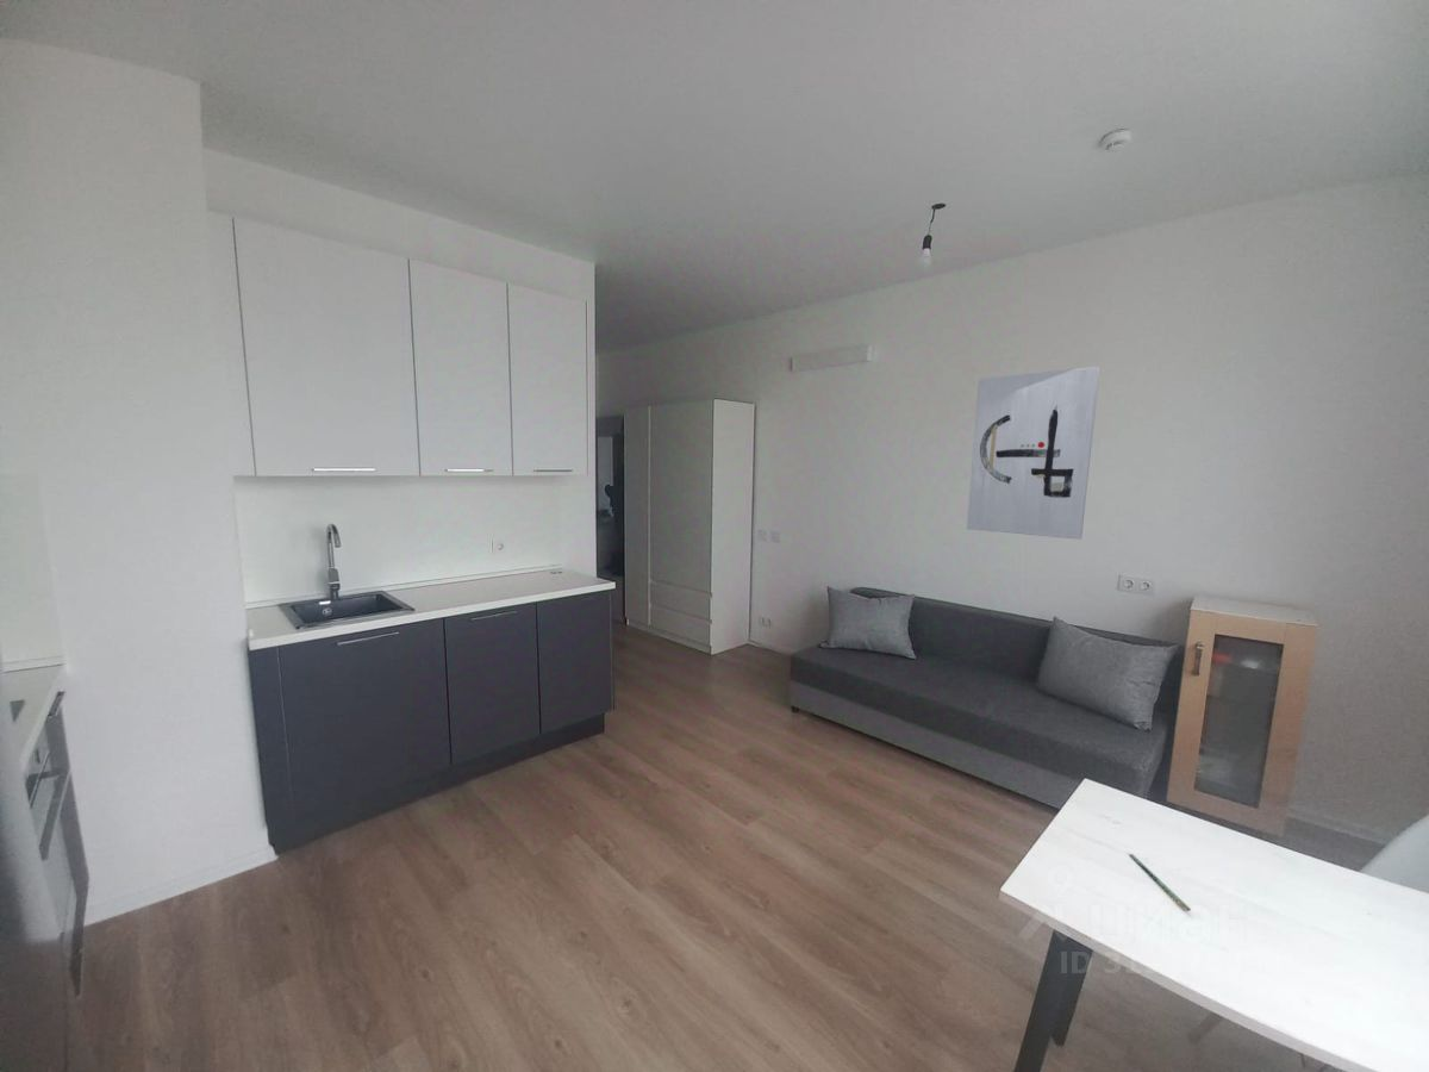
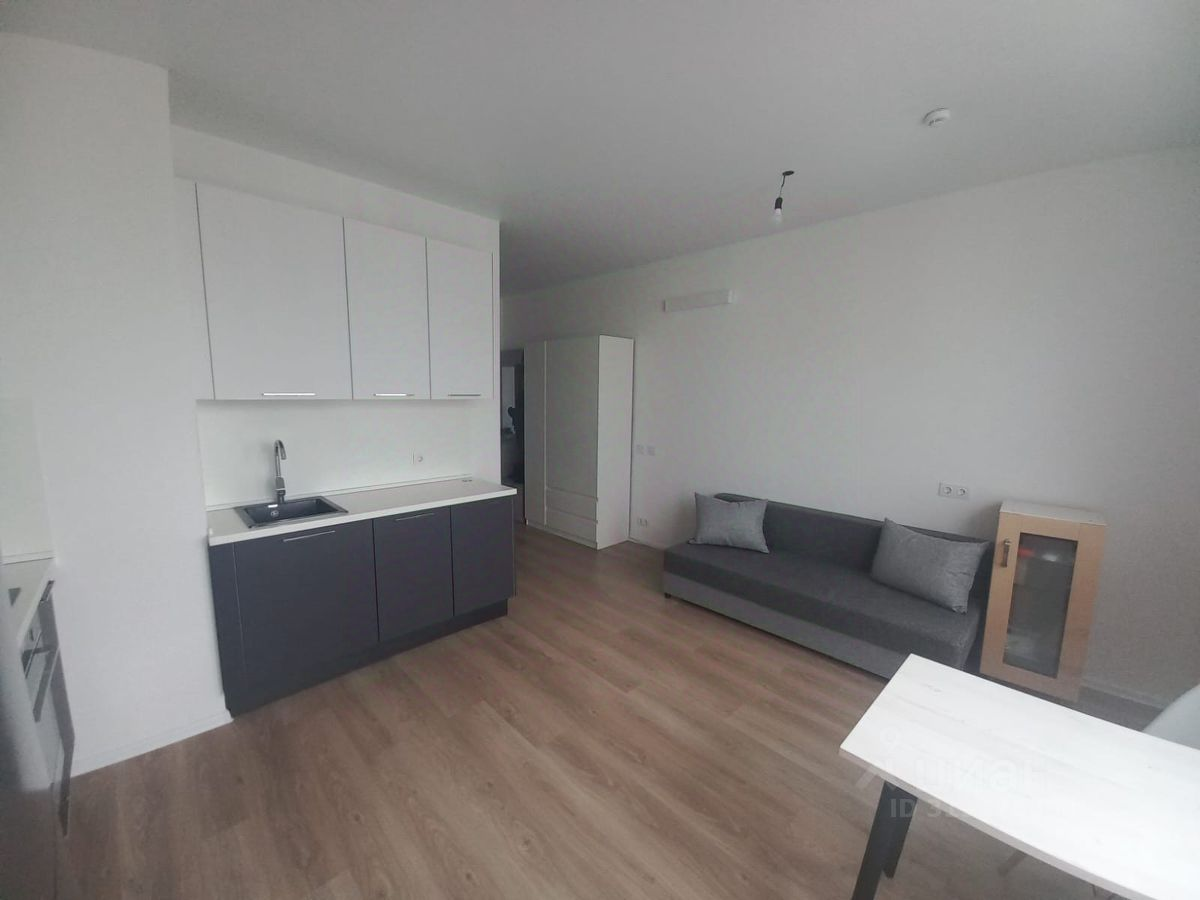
- wall art [966,366,1100,541]
- pen [1129,853,1192,912]
